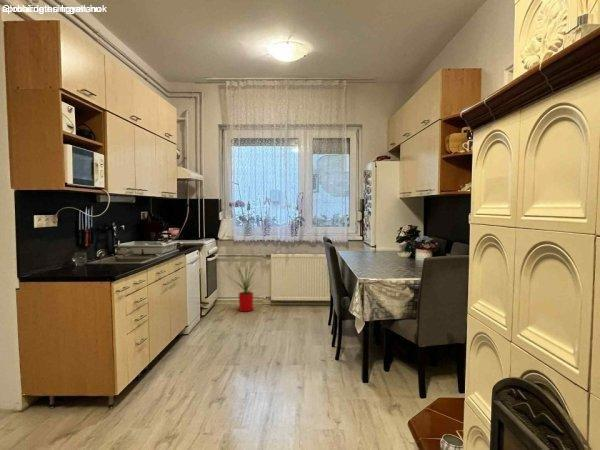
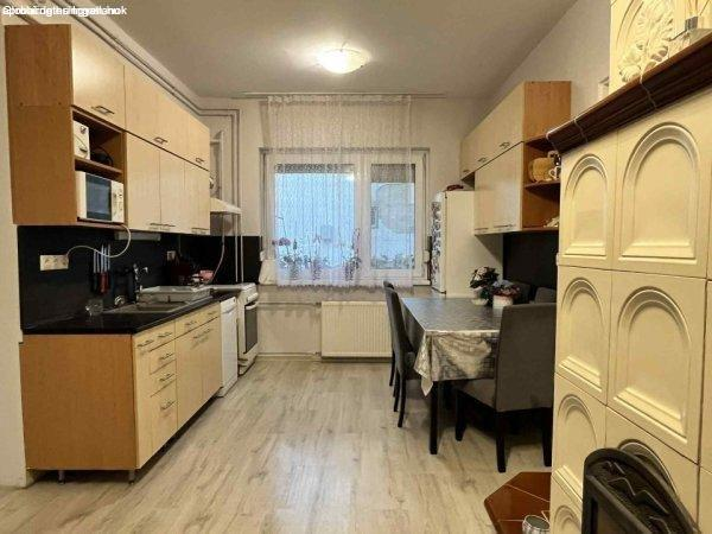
- house plant [226,255,262,313]
